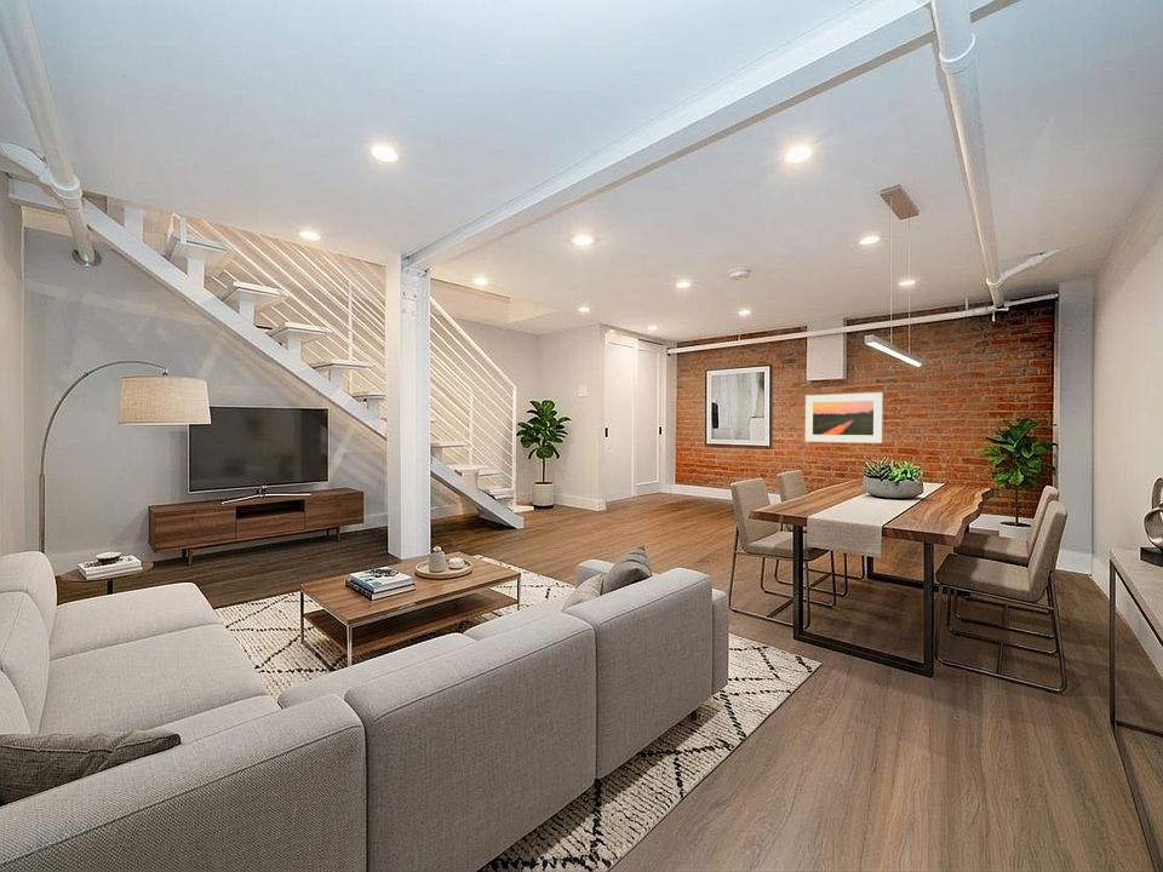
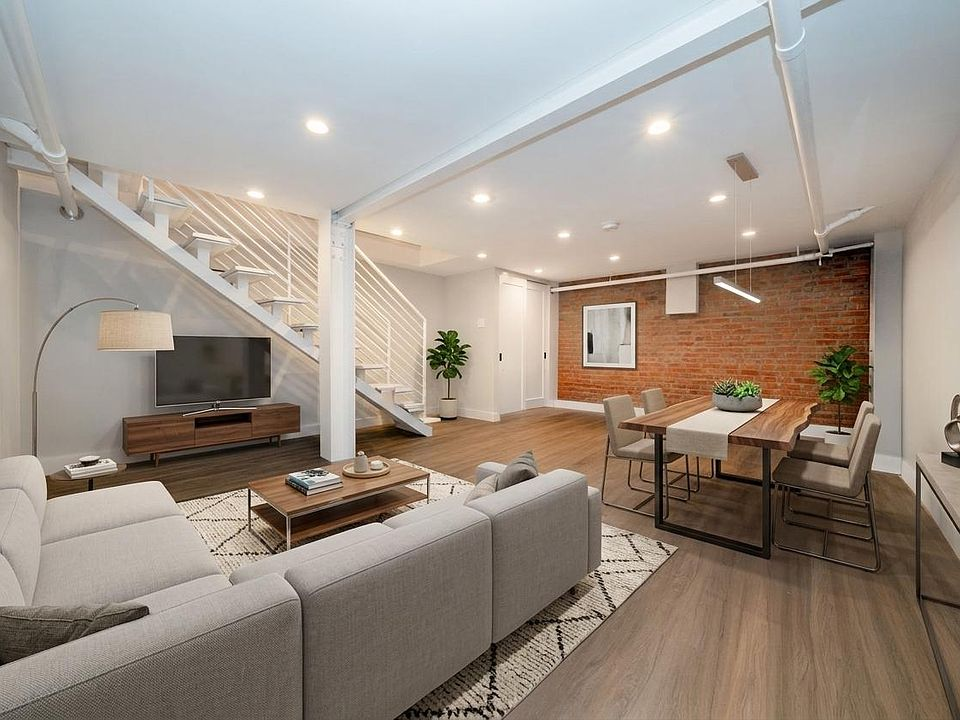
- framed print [804,391,884,444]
